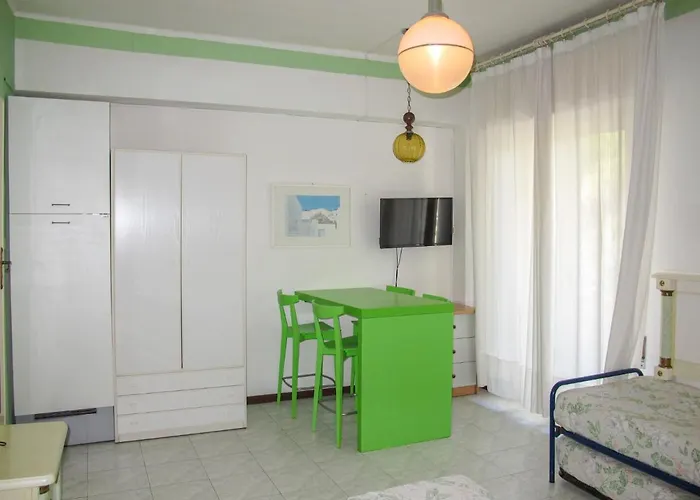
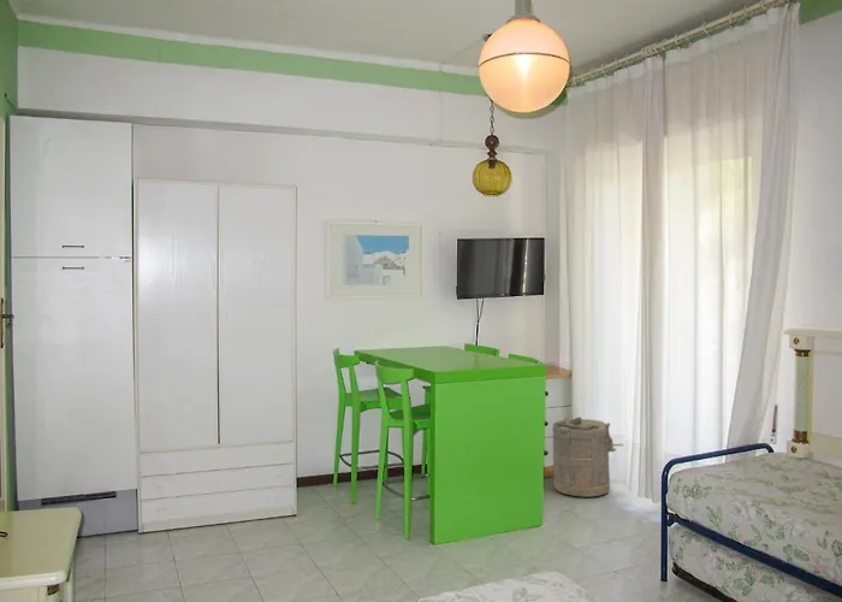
+ laundry hamper [551,415,624,498]
